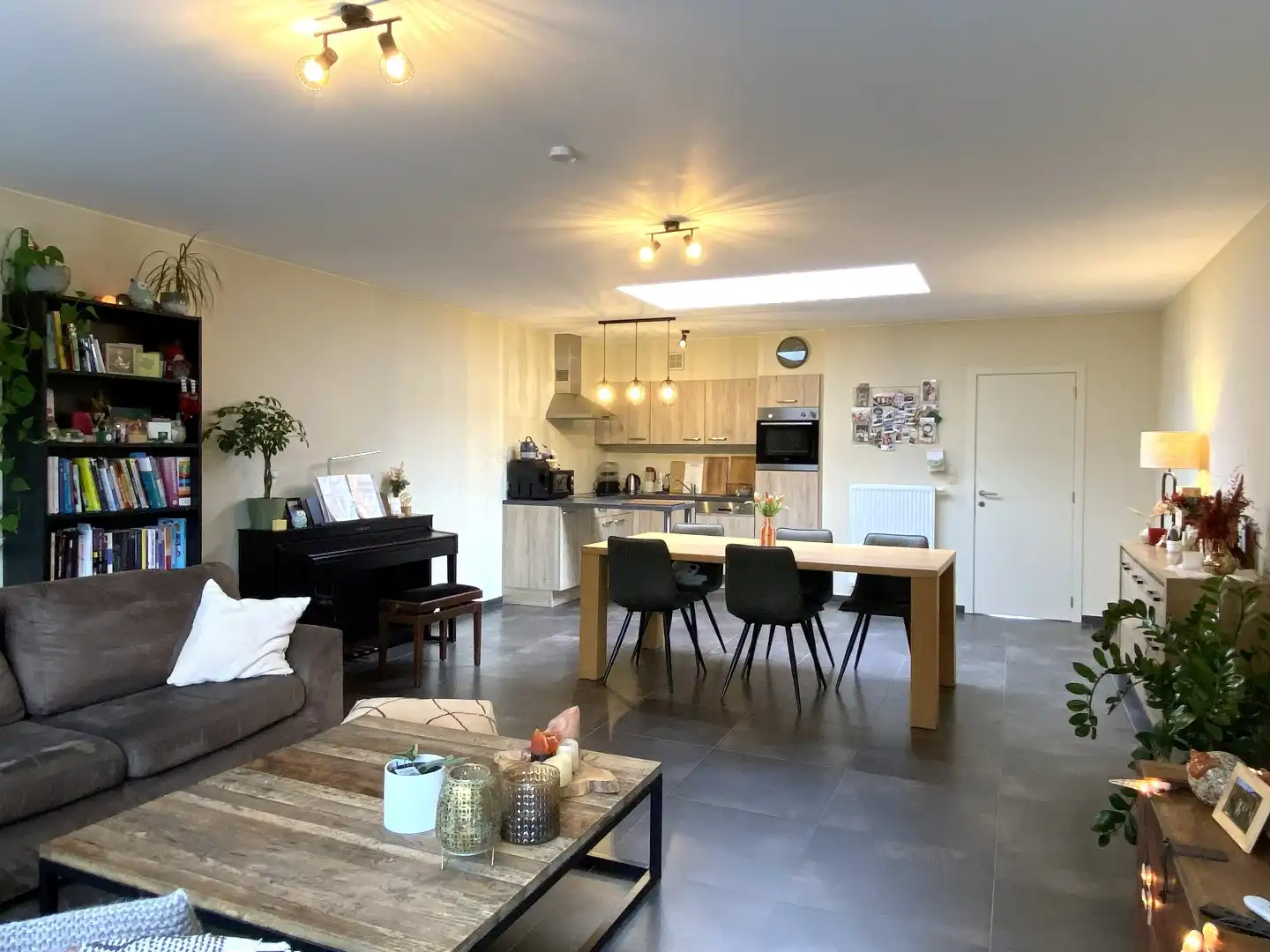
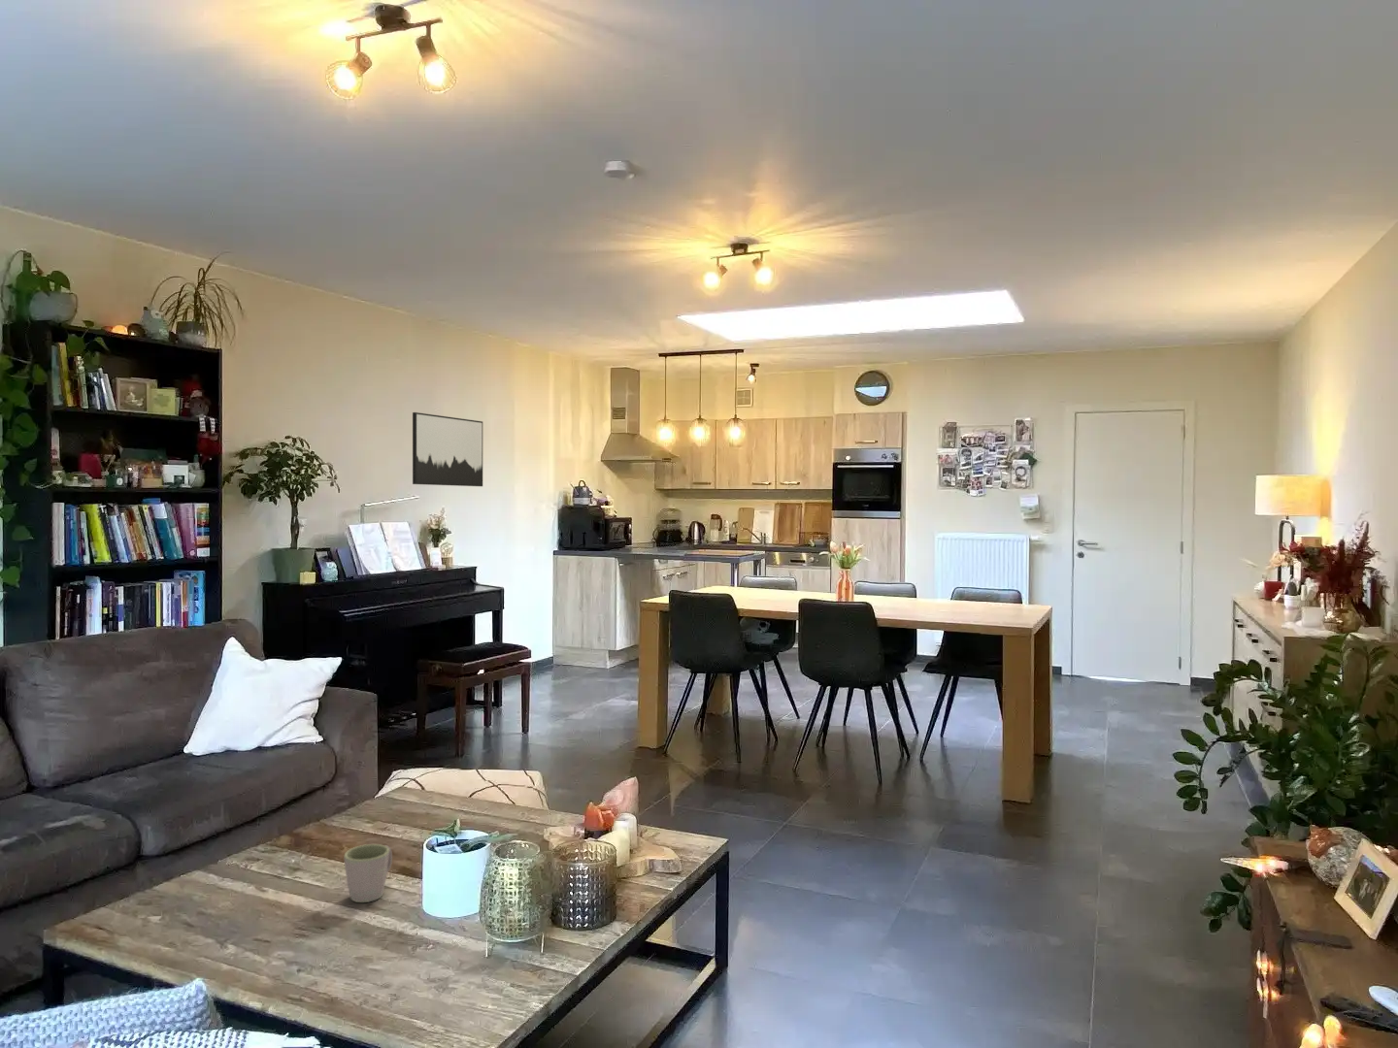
+ mug [342,843,393,904]
+ wall art [412,412,483,488]
